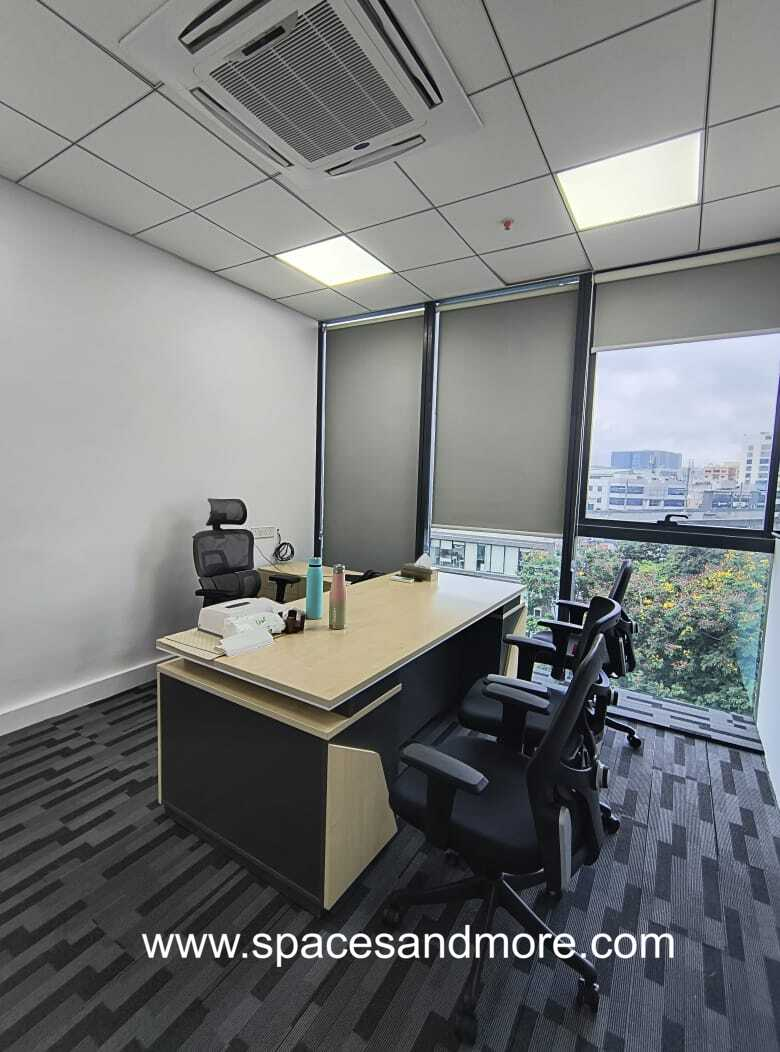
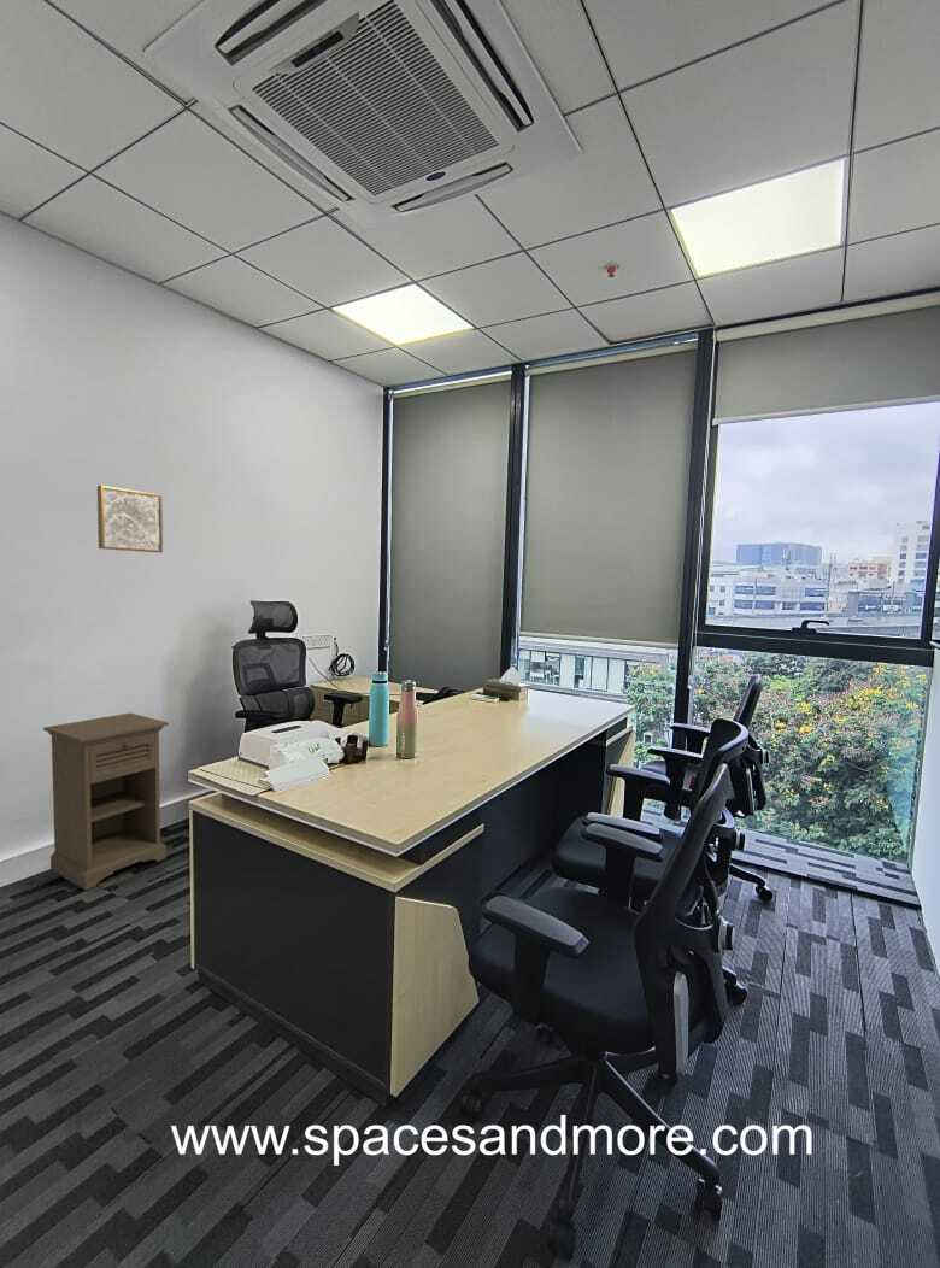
+ nightstand [42,712,170,891]
+ wall art [96,485,164,553]
